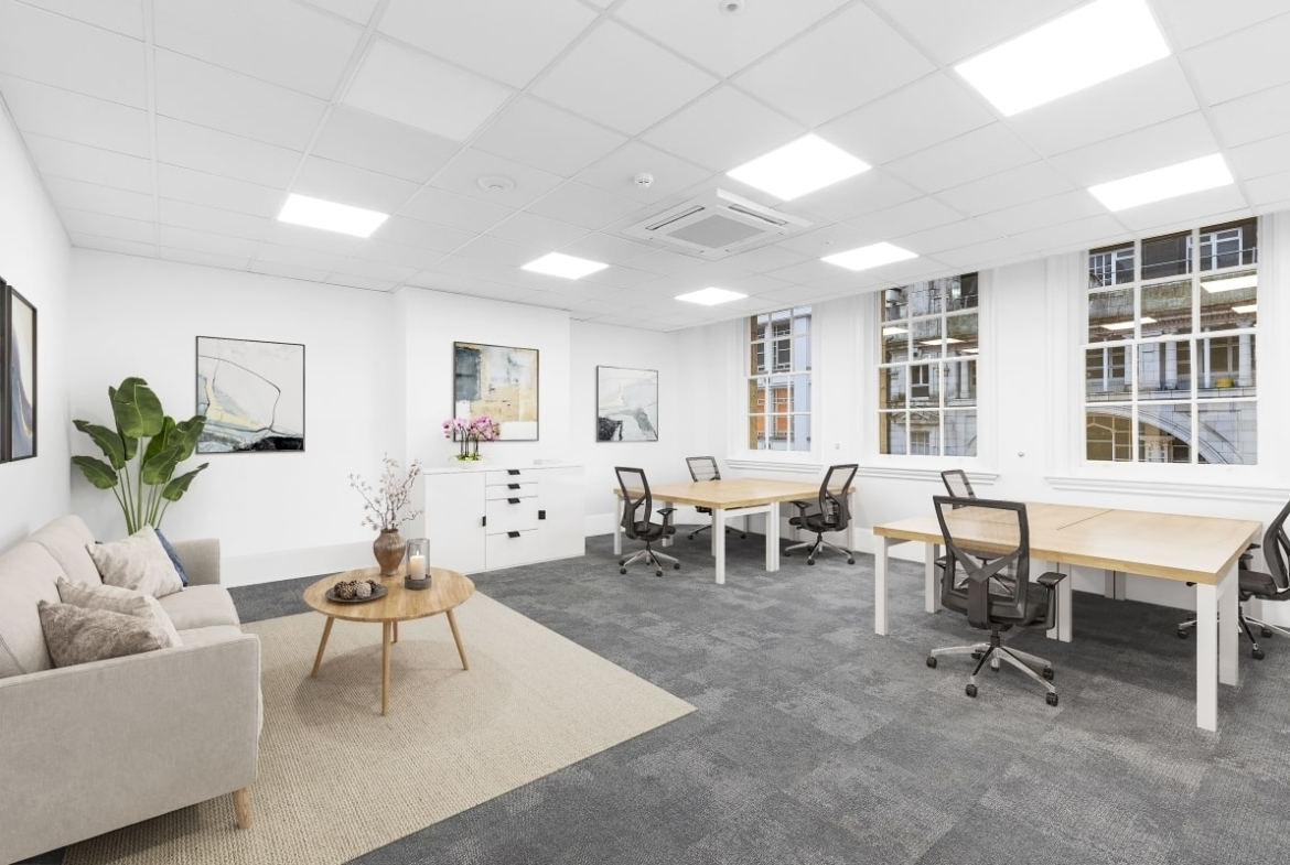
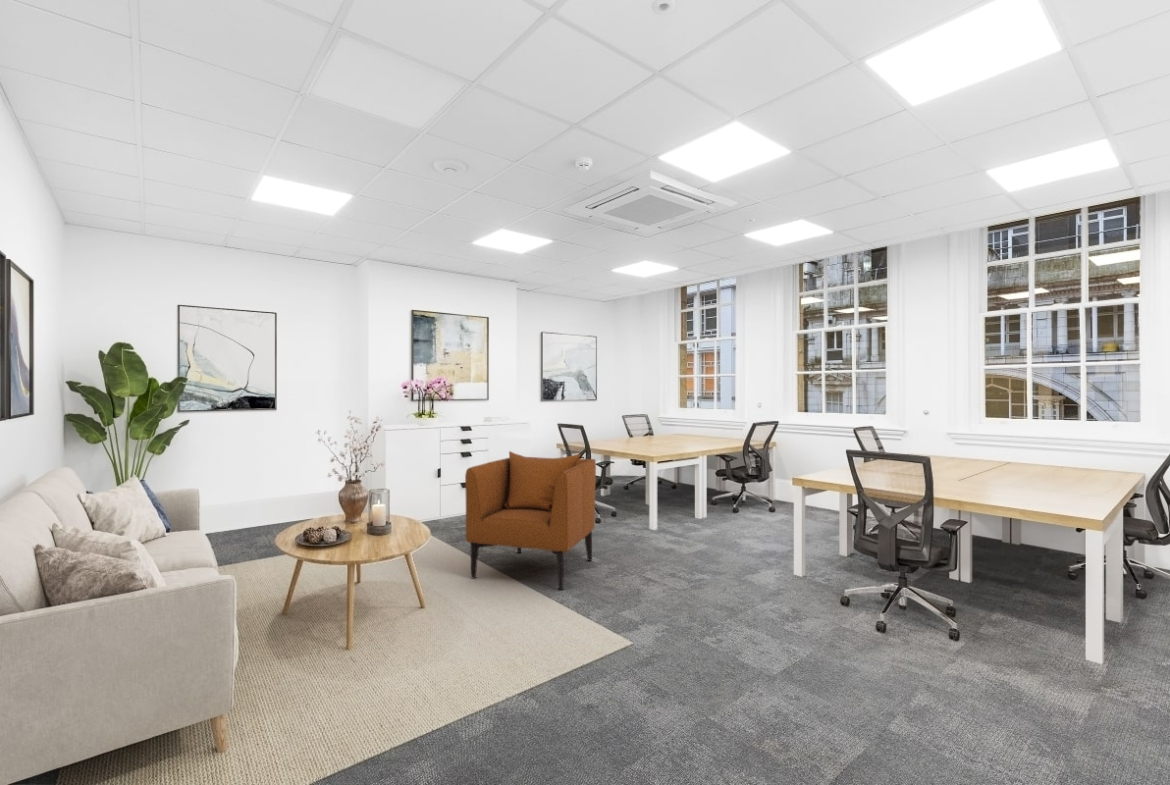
+ armchair [464,450,597,591]
